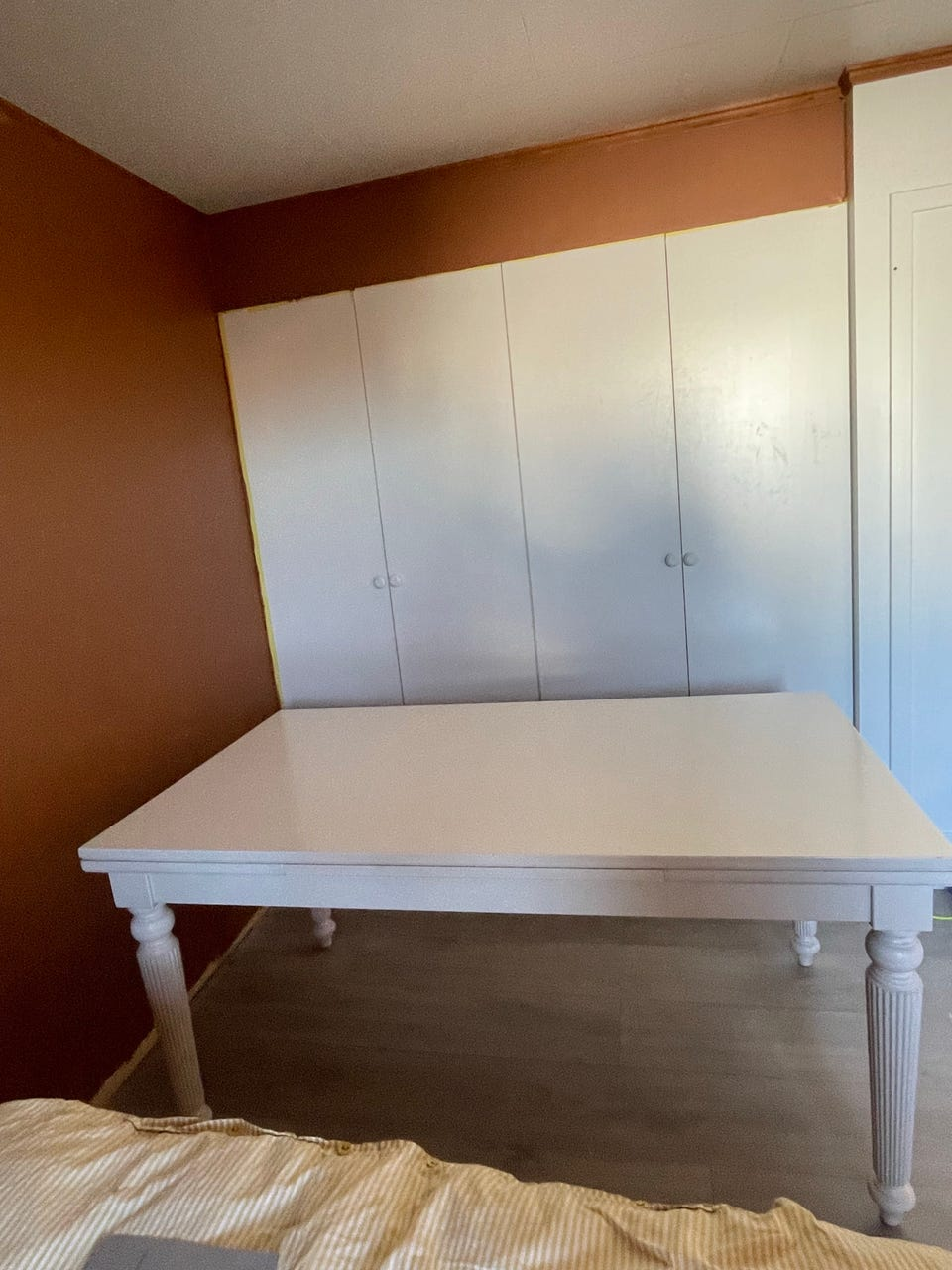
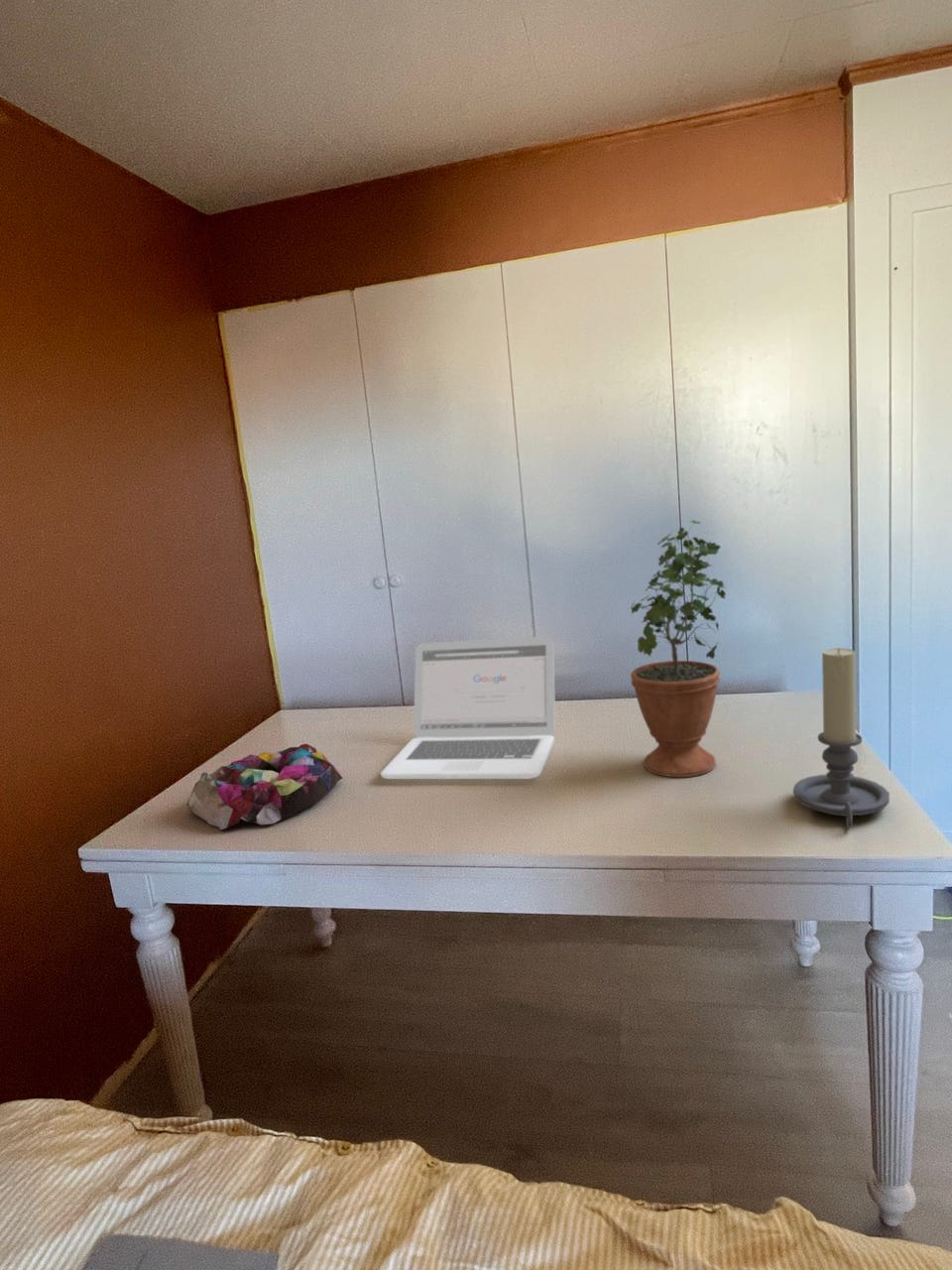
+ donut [186,743,343,830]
+ candle holder [792,647,891,829]
+ potted plant [630,519,727,778]
+ laptop [380,636,556,780]
